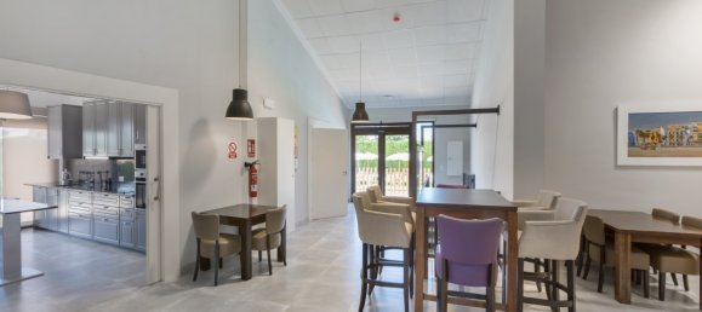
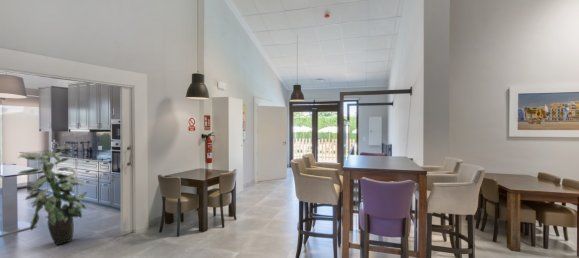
+ indoor plant [16,145,88,246]
